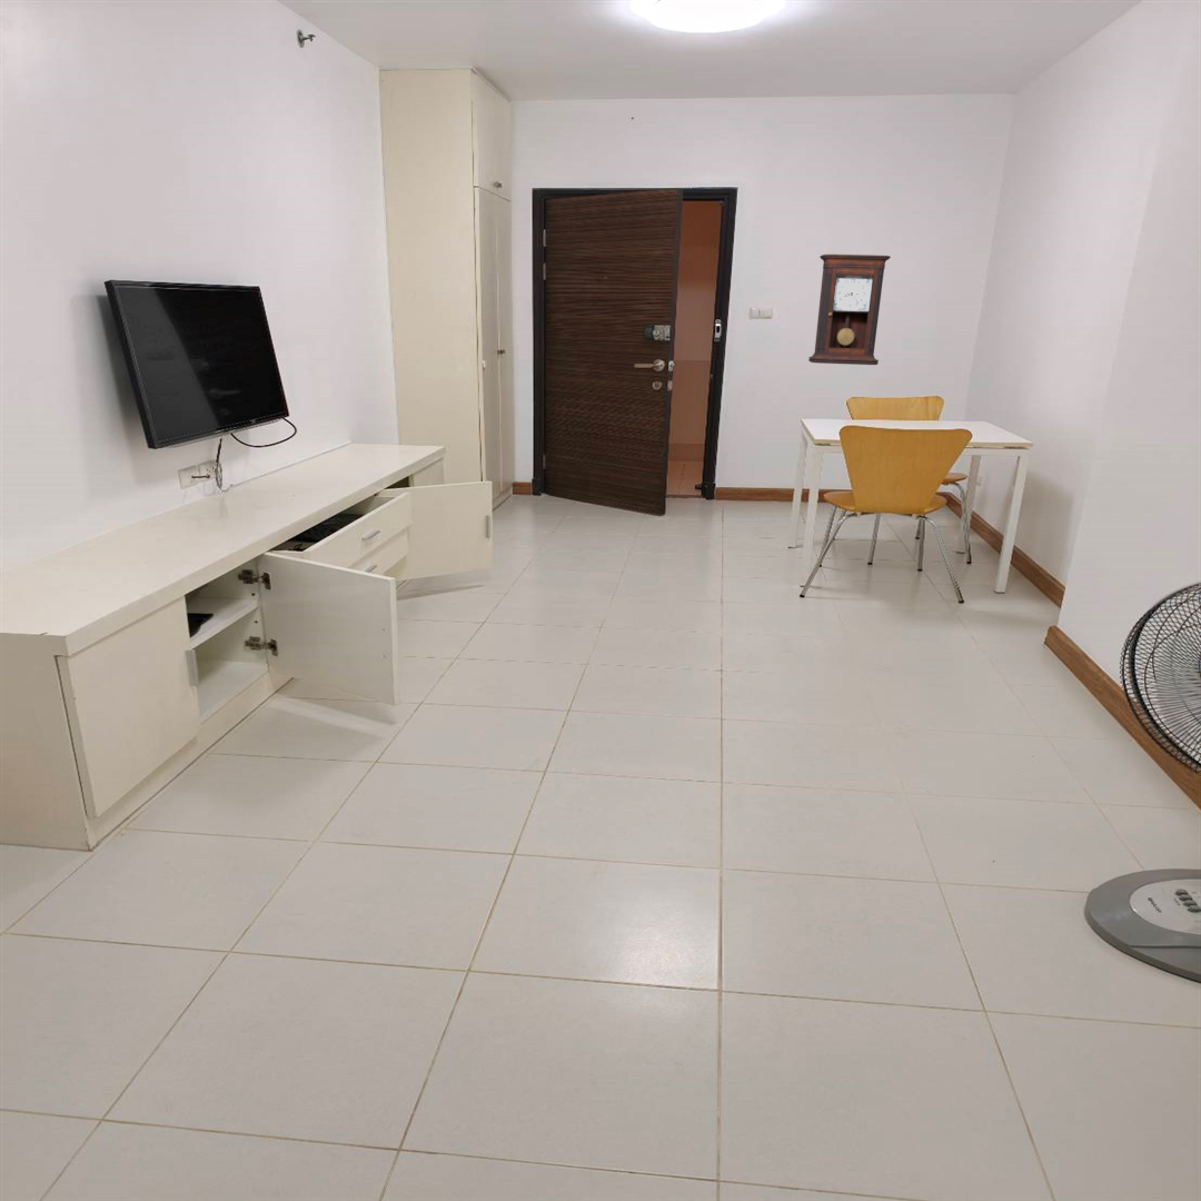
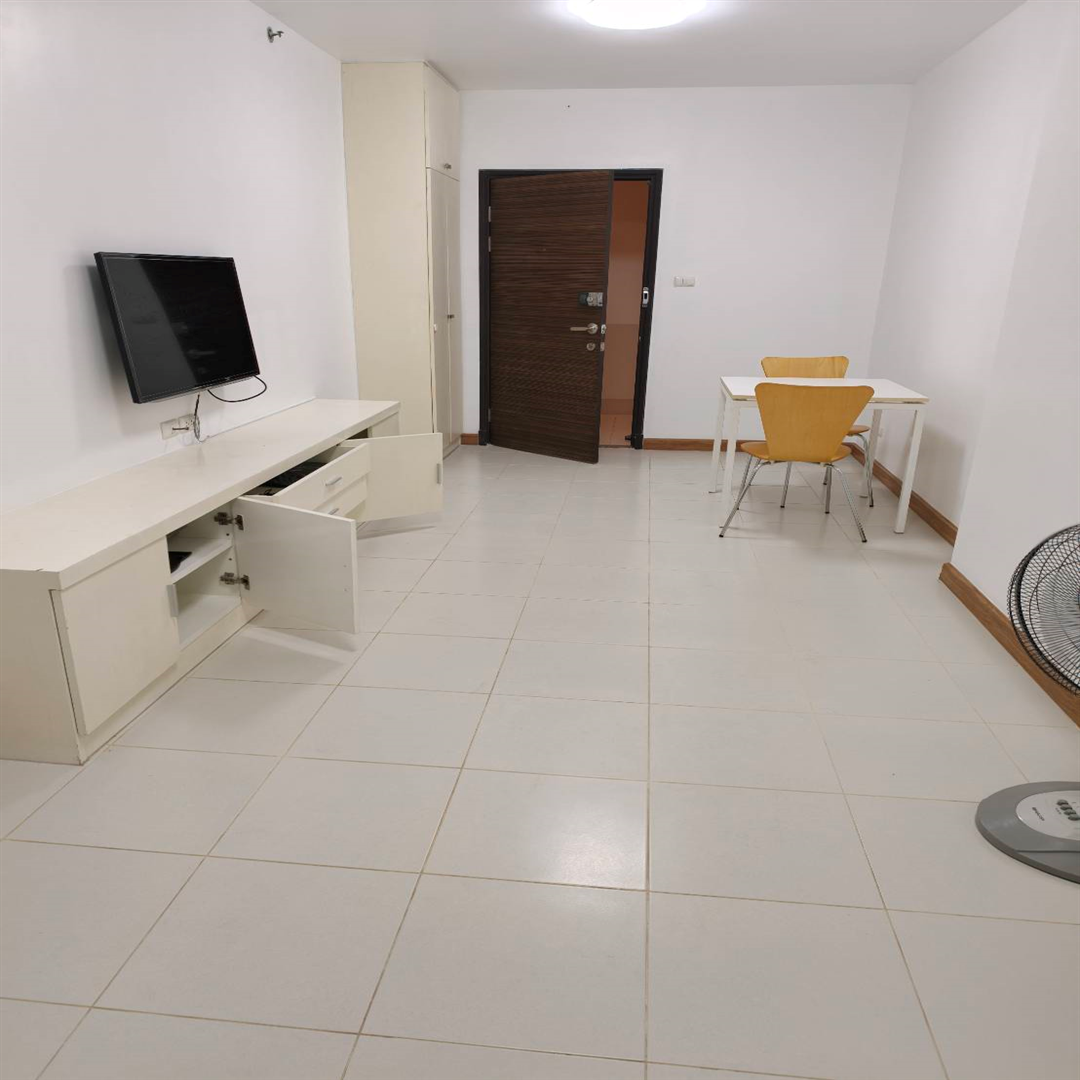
- pendulum clock [807,254,892,366]
